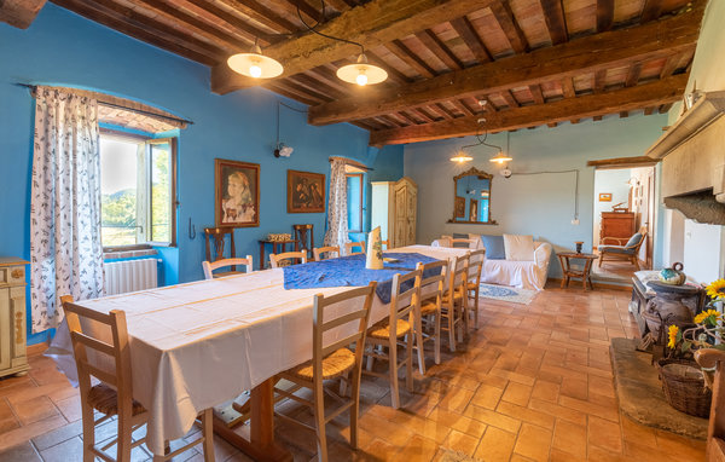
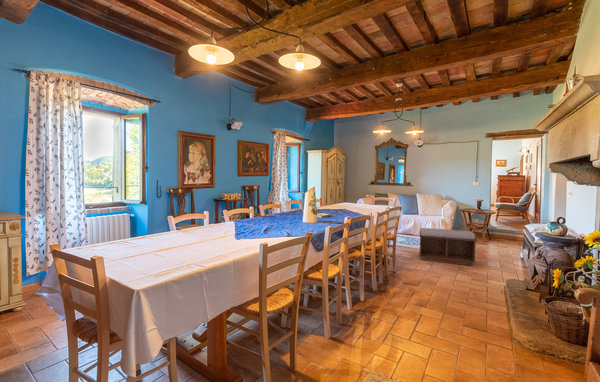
+ bench [418,227,477,266]
